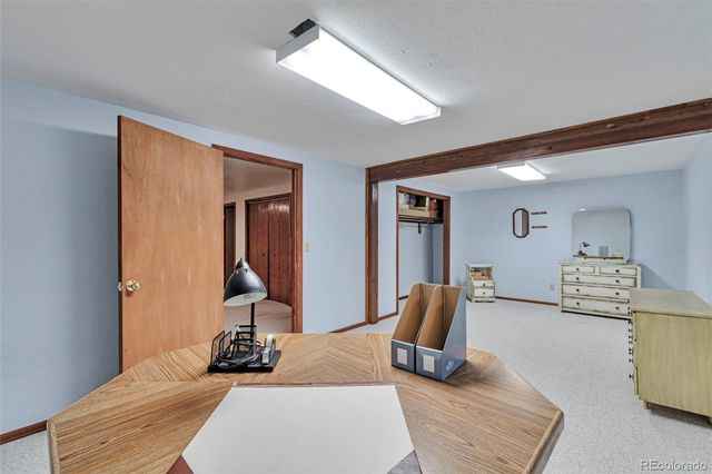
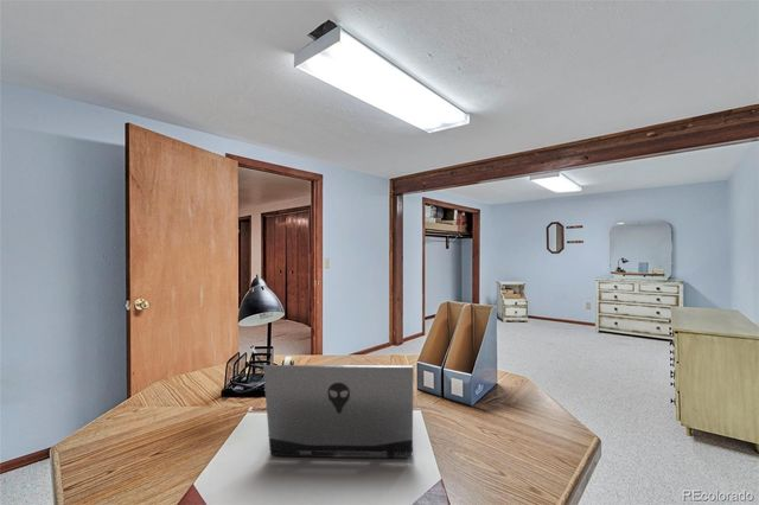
+ laptop computer [262,364,415,460]
